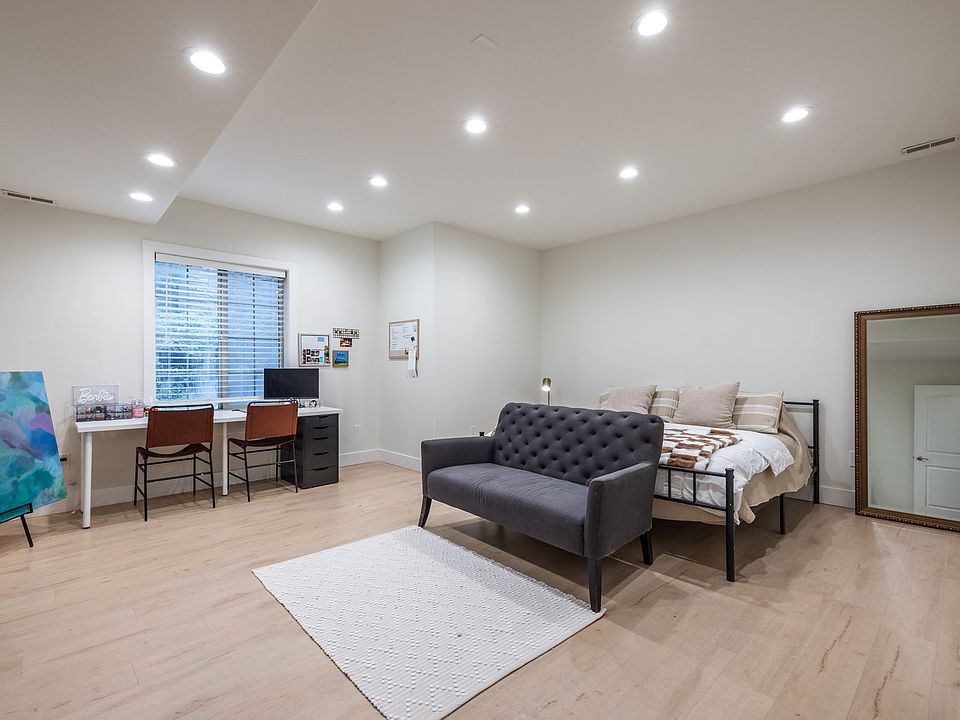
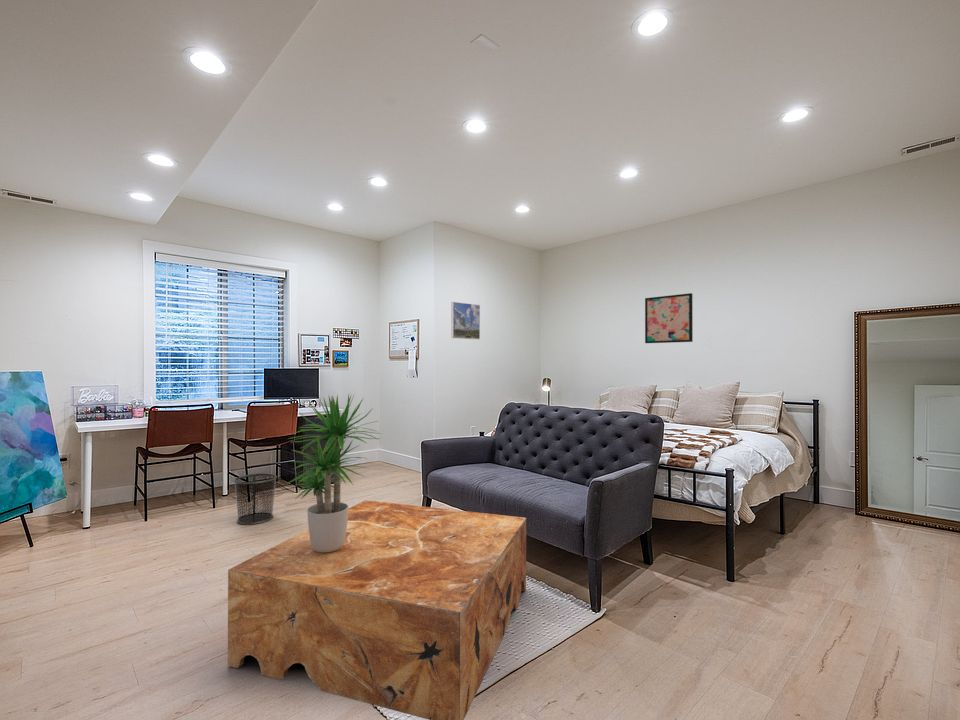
+ waste bin [233,472,278,526]
+ potted plant [287,392,382,552]
+ coffee table [227,499,527,720]
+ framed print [450,301,481,341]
+ wall art [644,292,694,344]
